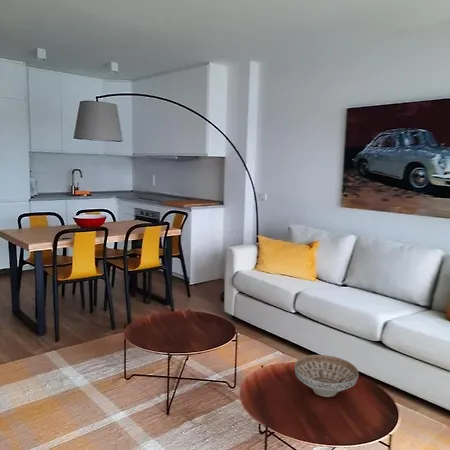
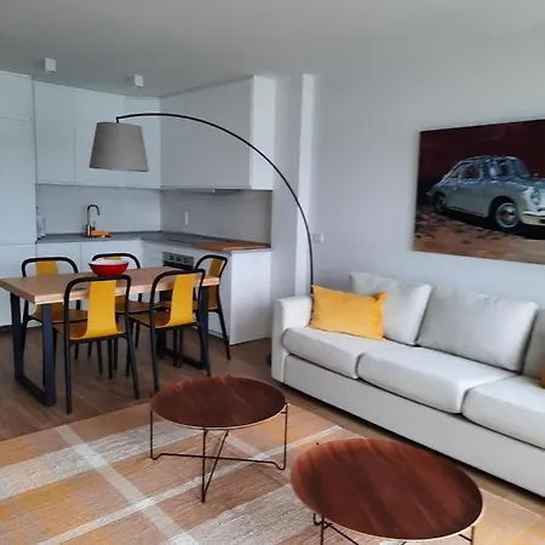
- decorative bowl [294,354,359,398]
